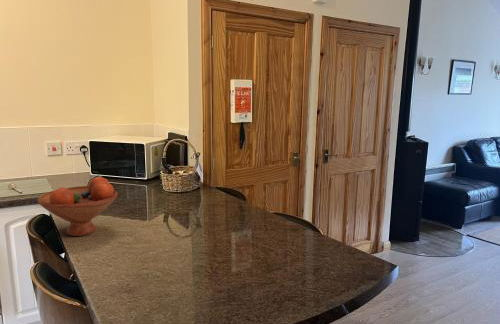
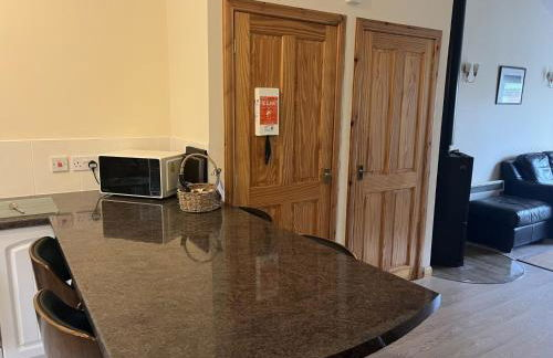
- fruit bowl [37,176,119,237]
